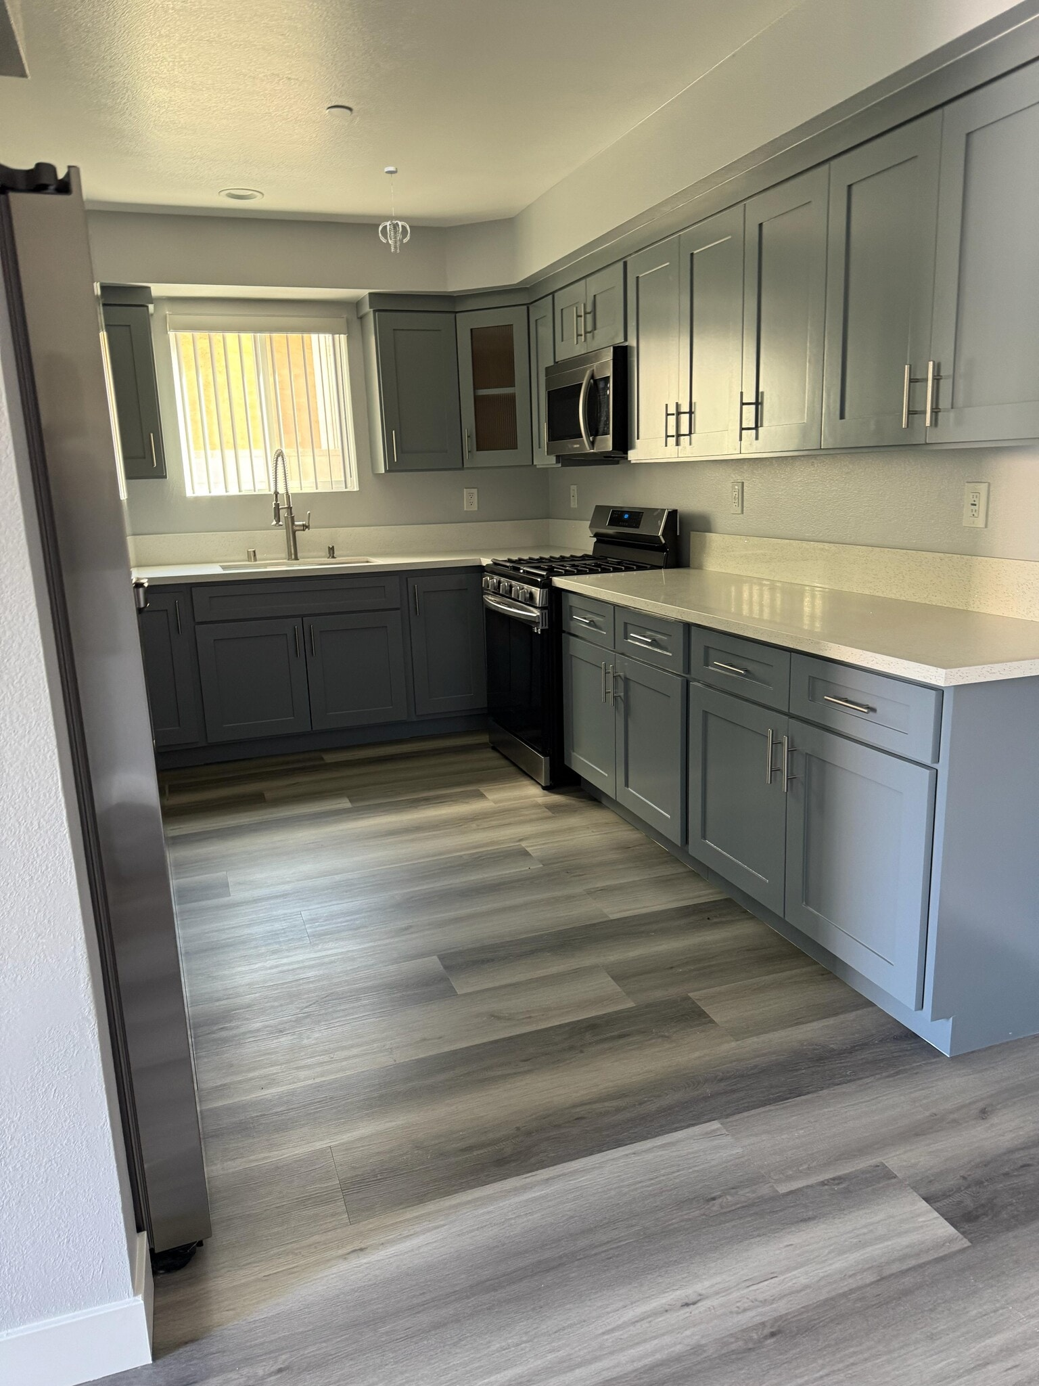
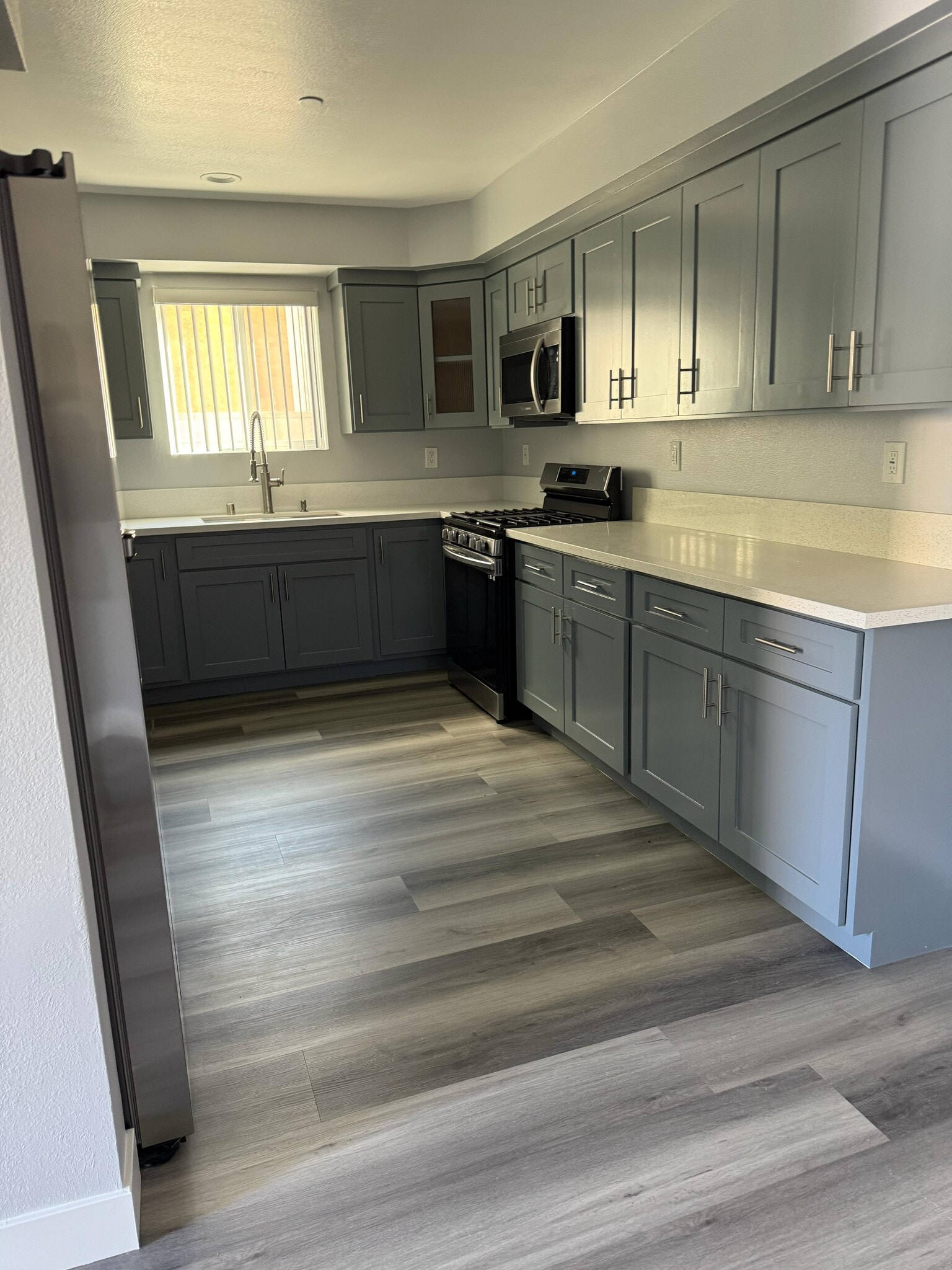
- pendant light [378,167,410,253]
